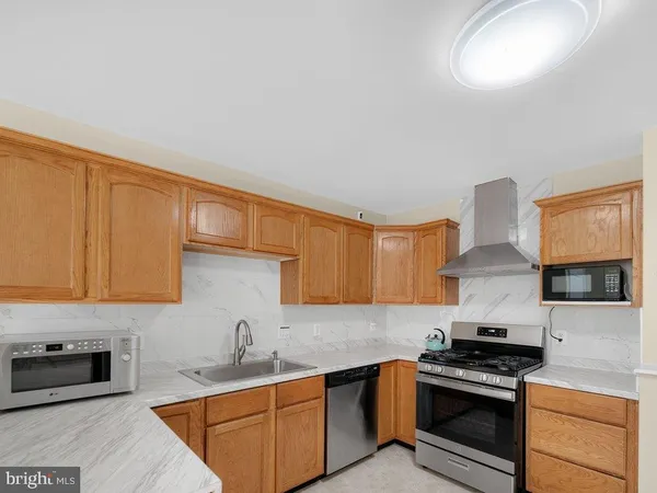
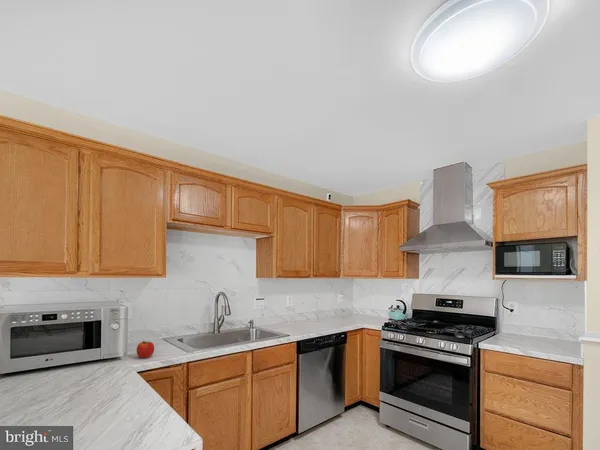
+ apple [136,340,155,359]
